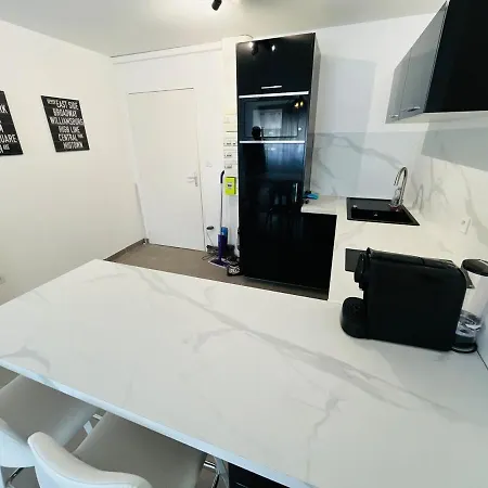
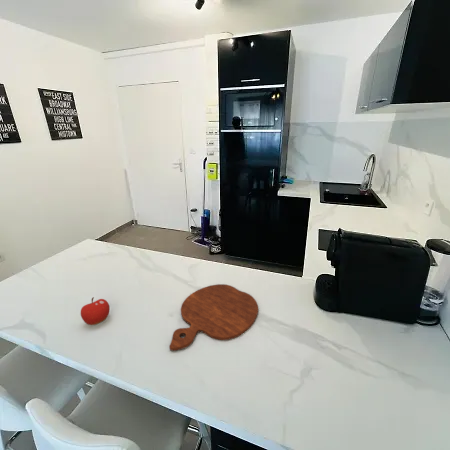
+ cutting board [168,283,259,351]
+ fruit [80,296,111,326]
